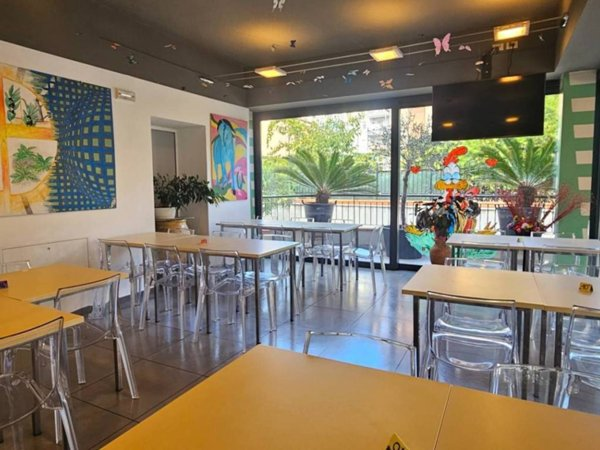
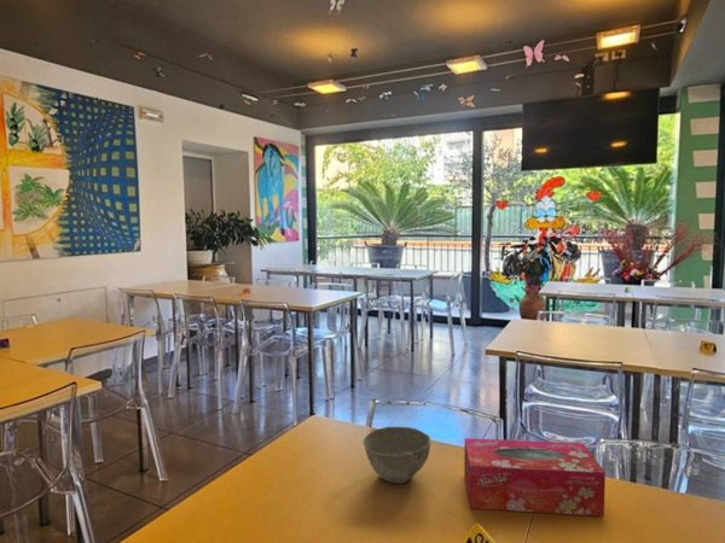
+ tissue box [463,437,607,518]
+ bowl [362,426,431,484]
